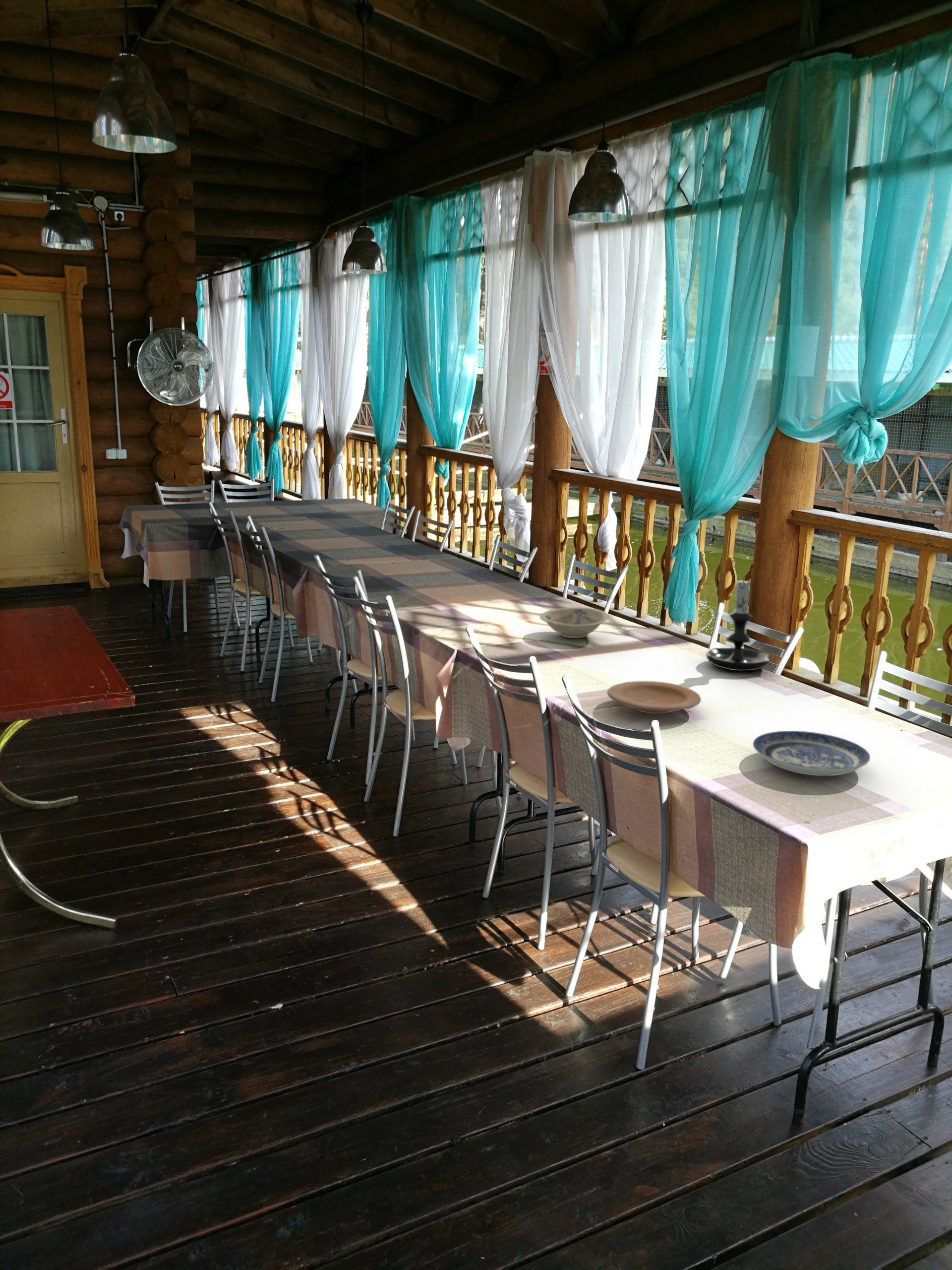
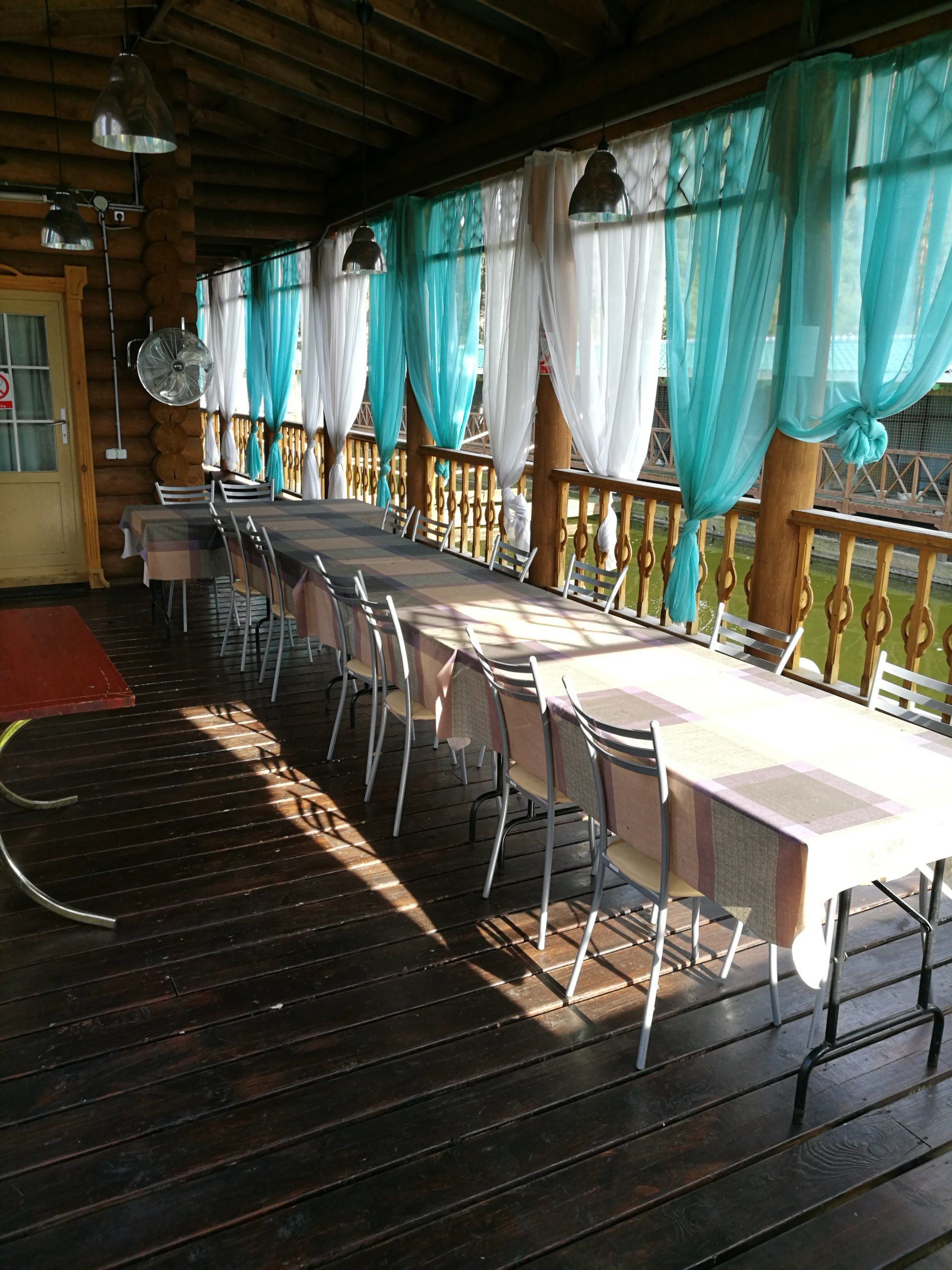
- plate [607,681,702,714]
- plate [752,730,871,776]
- candle holder [705,574,772,671]
- bowl [539,607,609,638]
